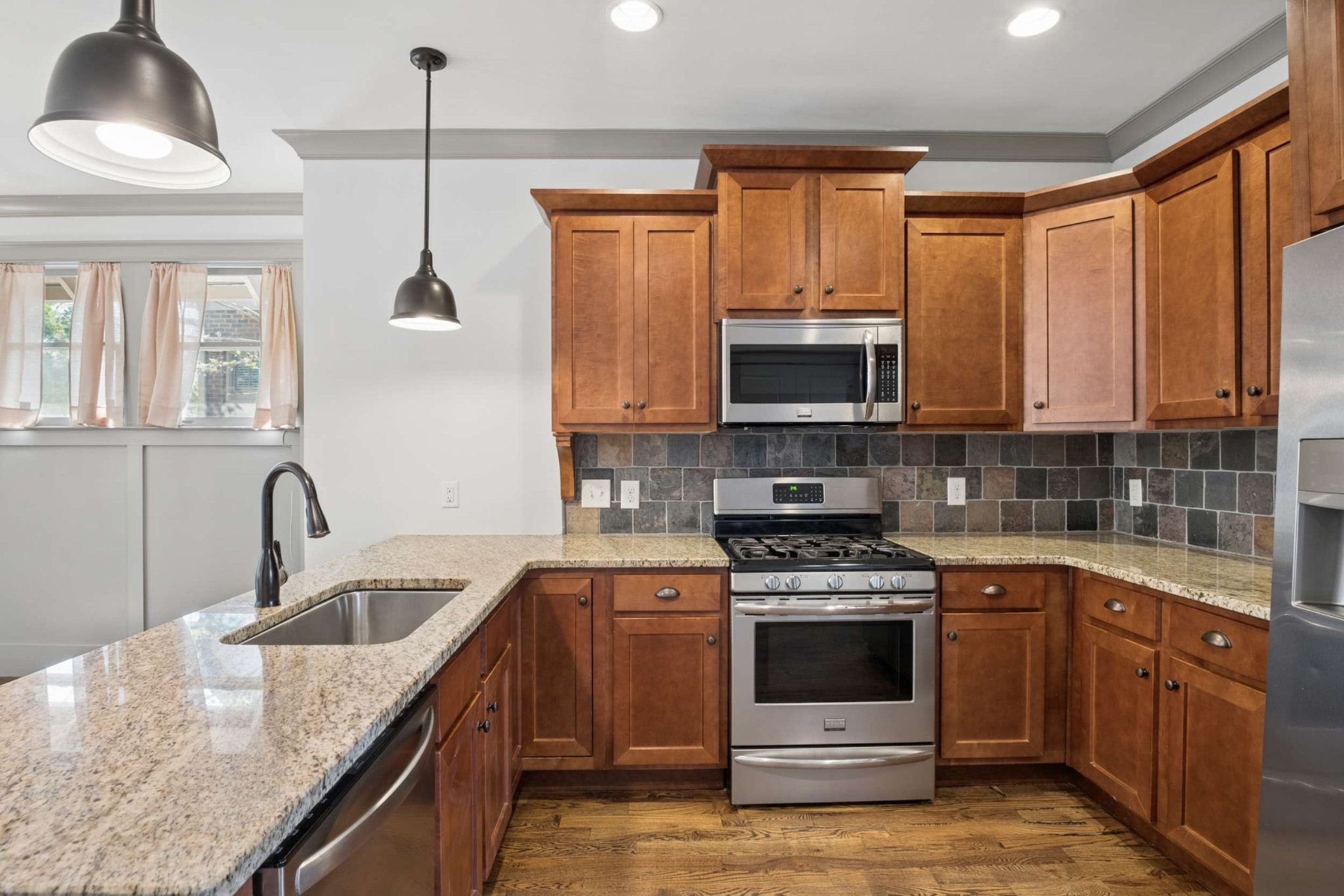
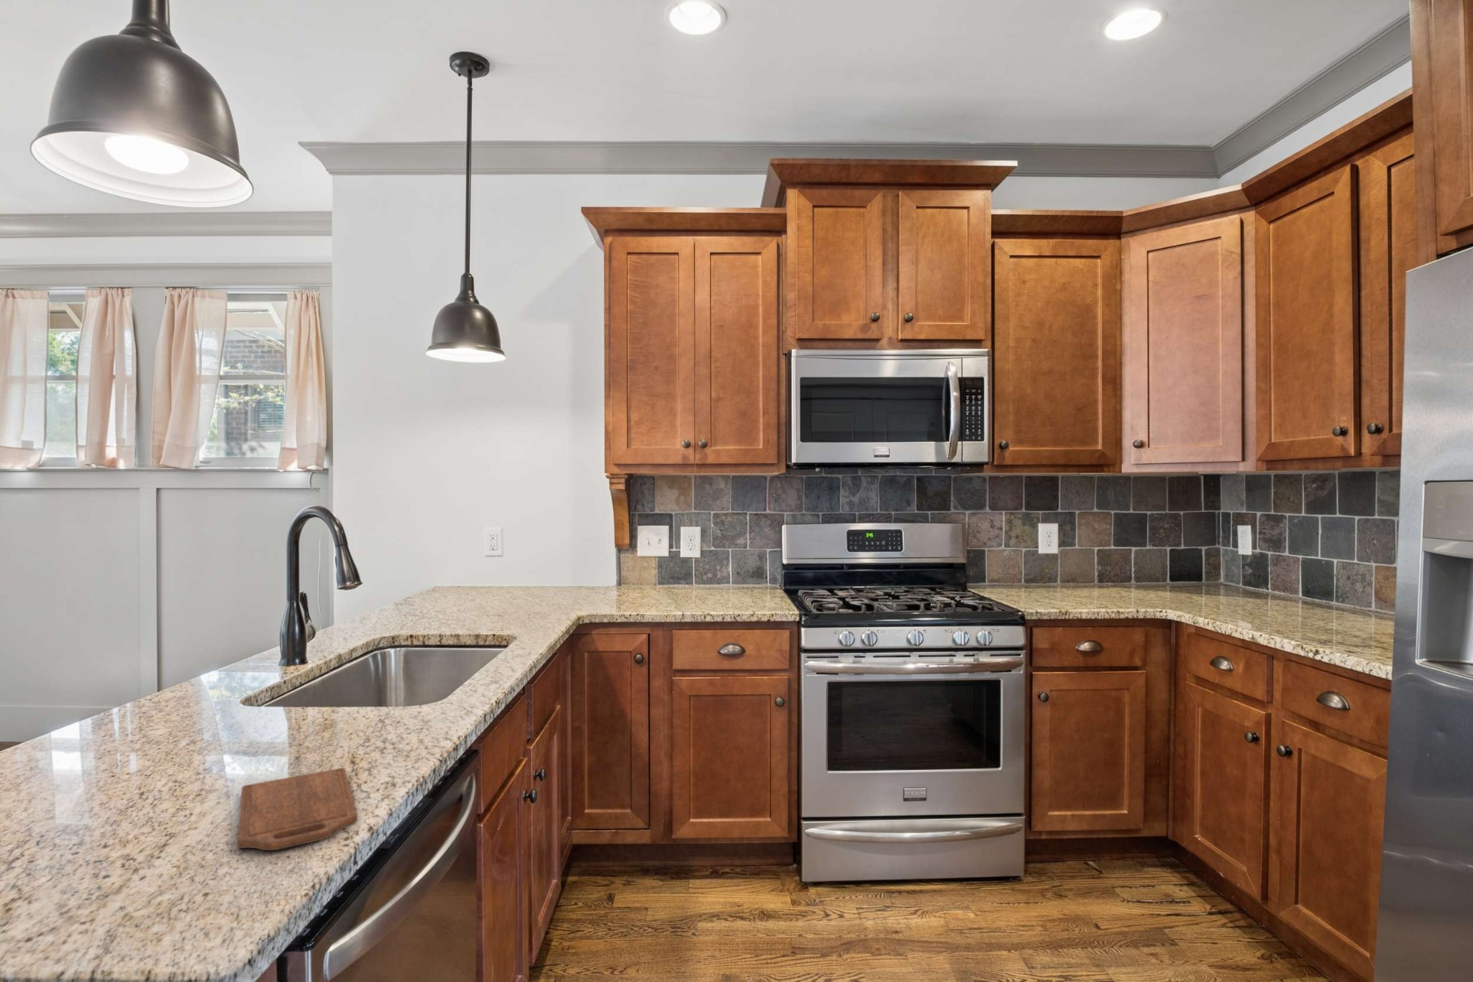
+ cutting board [236,767,358,852]
